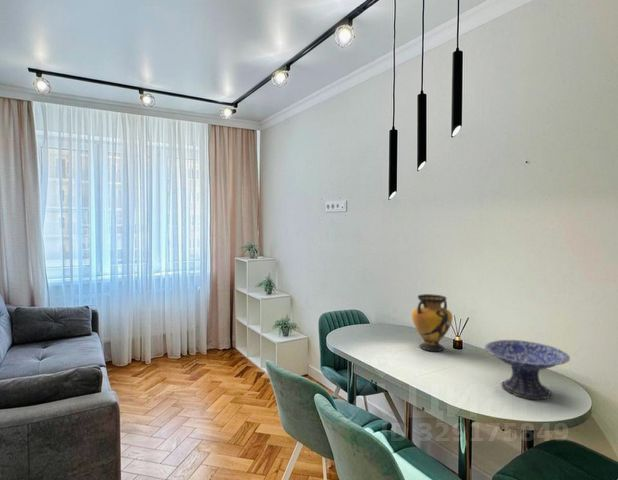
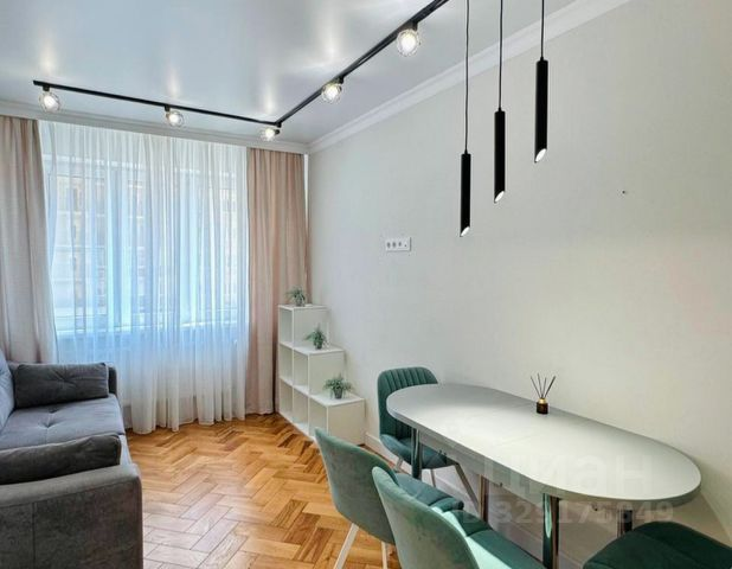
- vase [411,293,453,352]
- decorative bowl [484,339,571,400]
